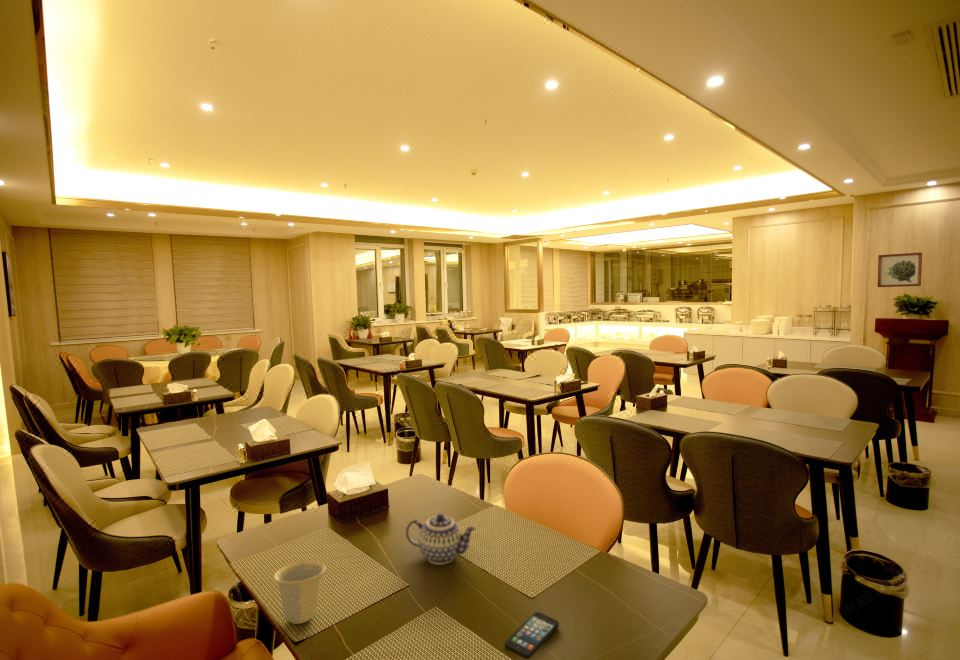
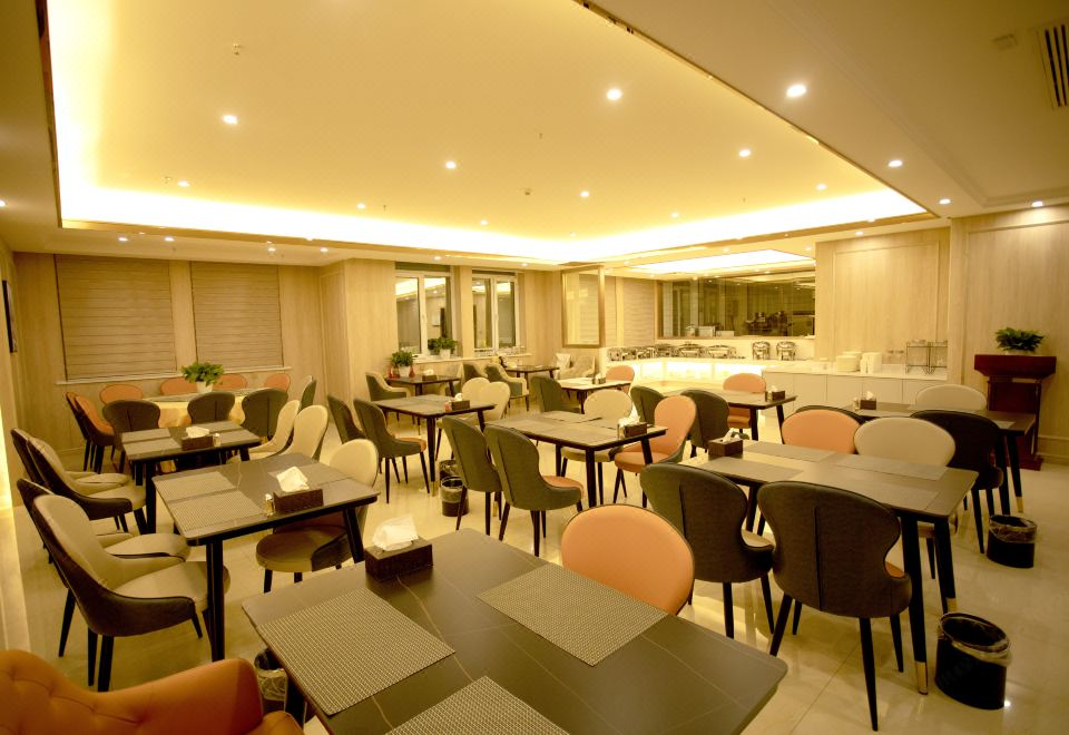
- smartphone [504,611,560,660]
- cup [272,560,327,625]
- wall art [877,251,923,288]
- teapot [405,513,477,566]
